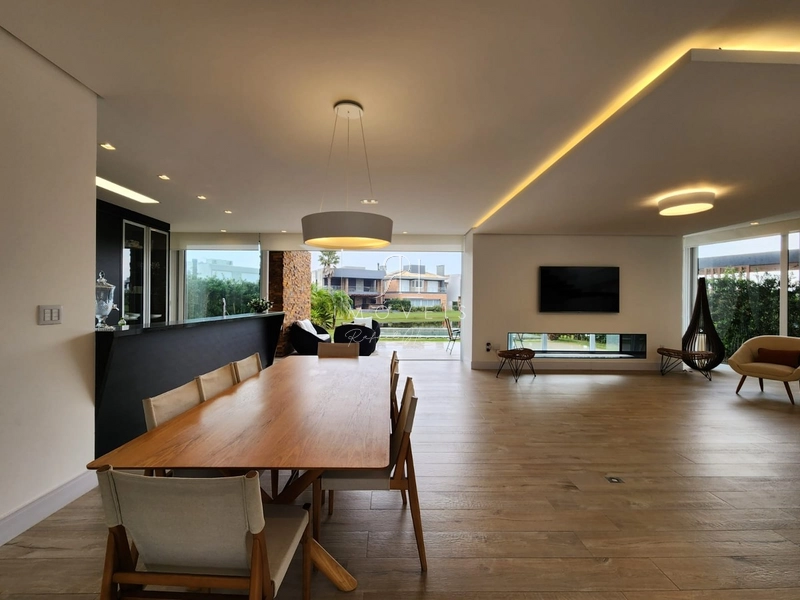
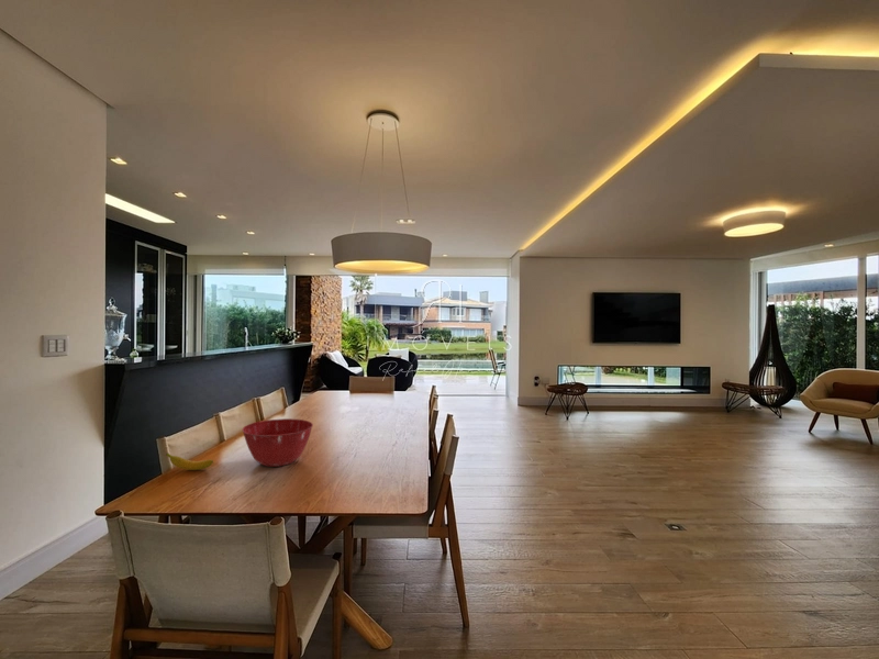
+ banana [165,451,214,471]
+ mixing bowl [241,417,314,468]
